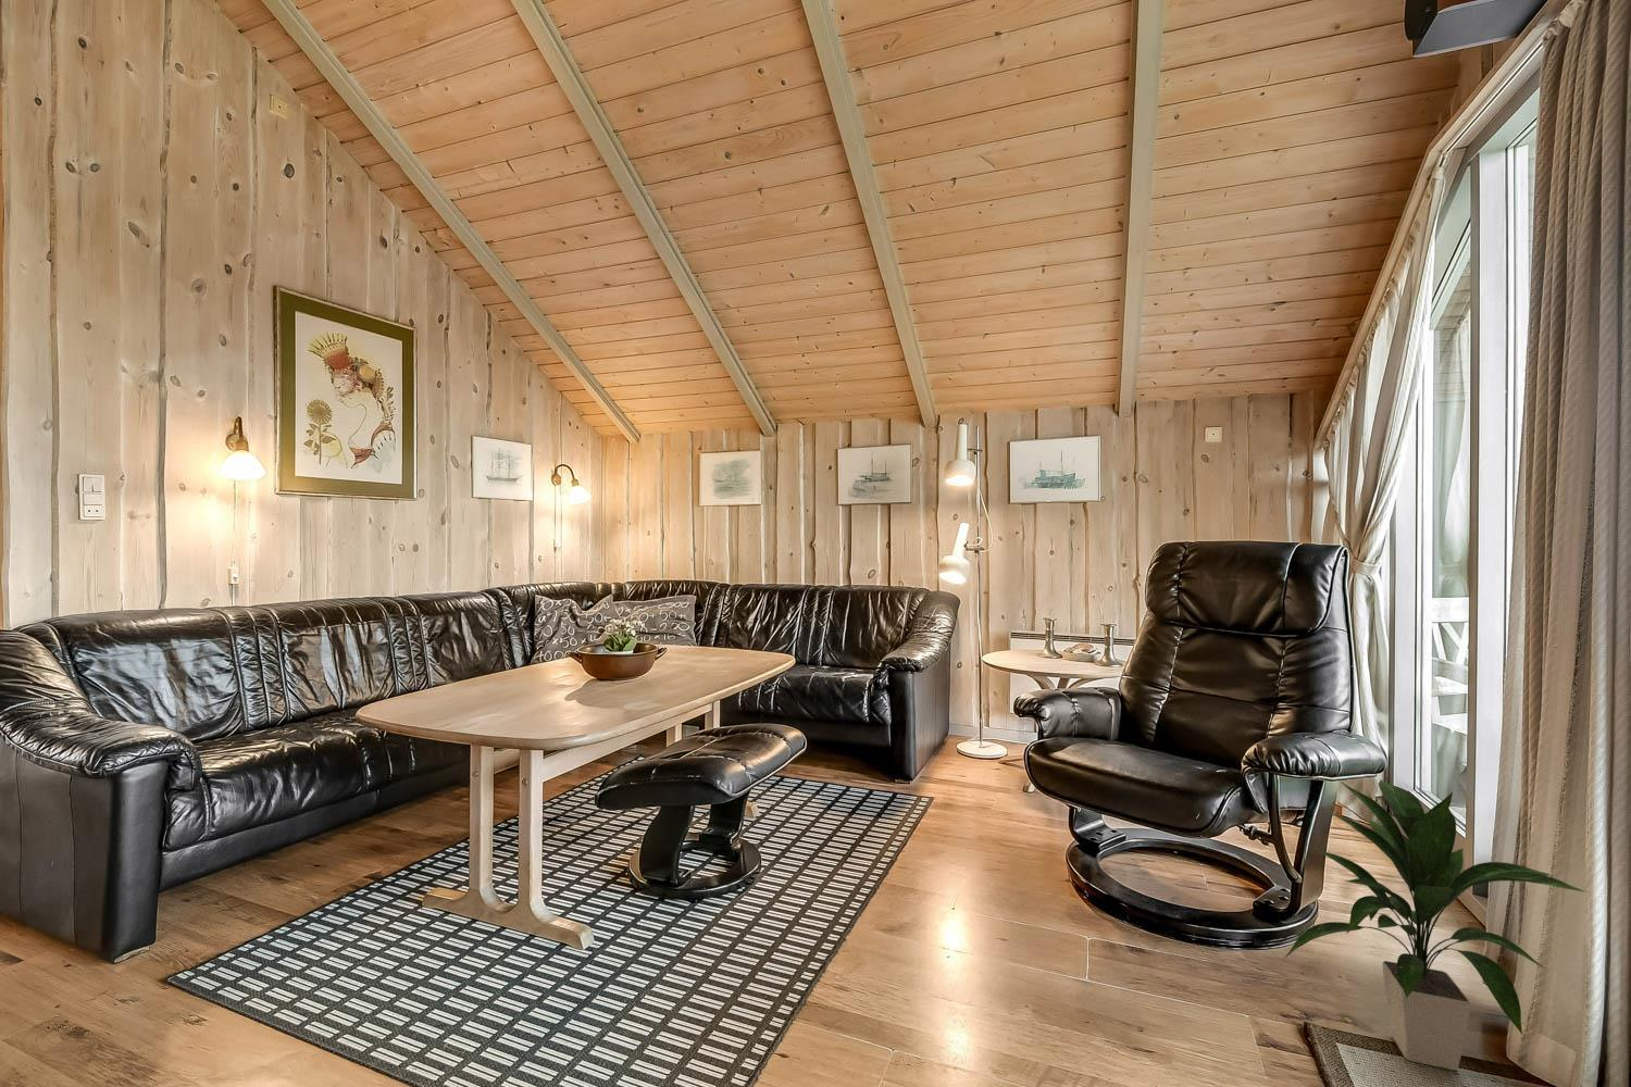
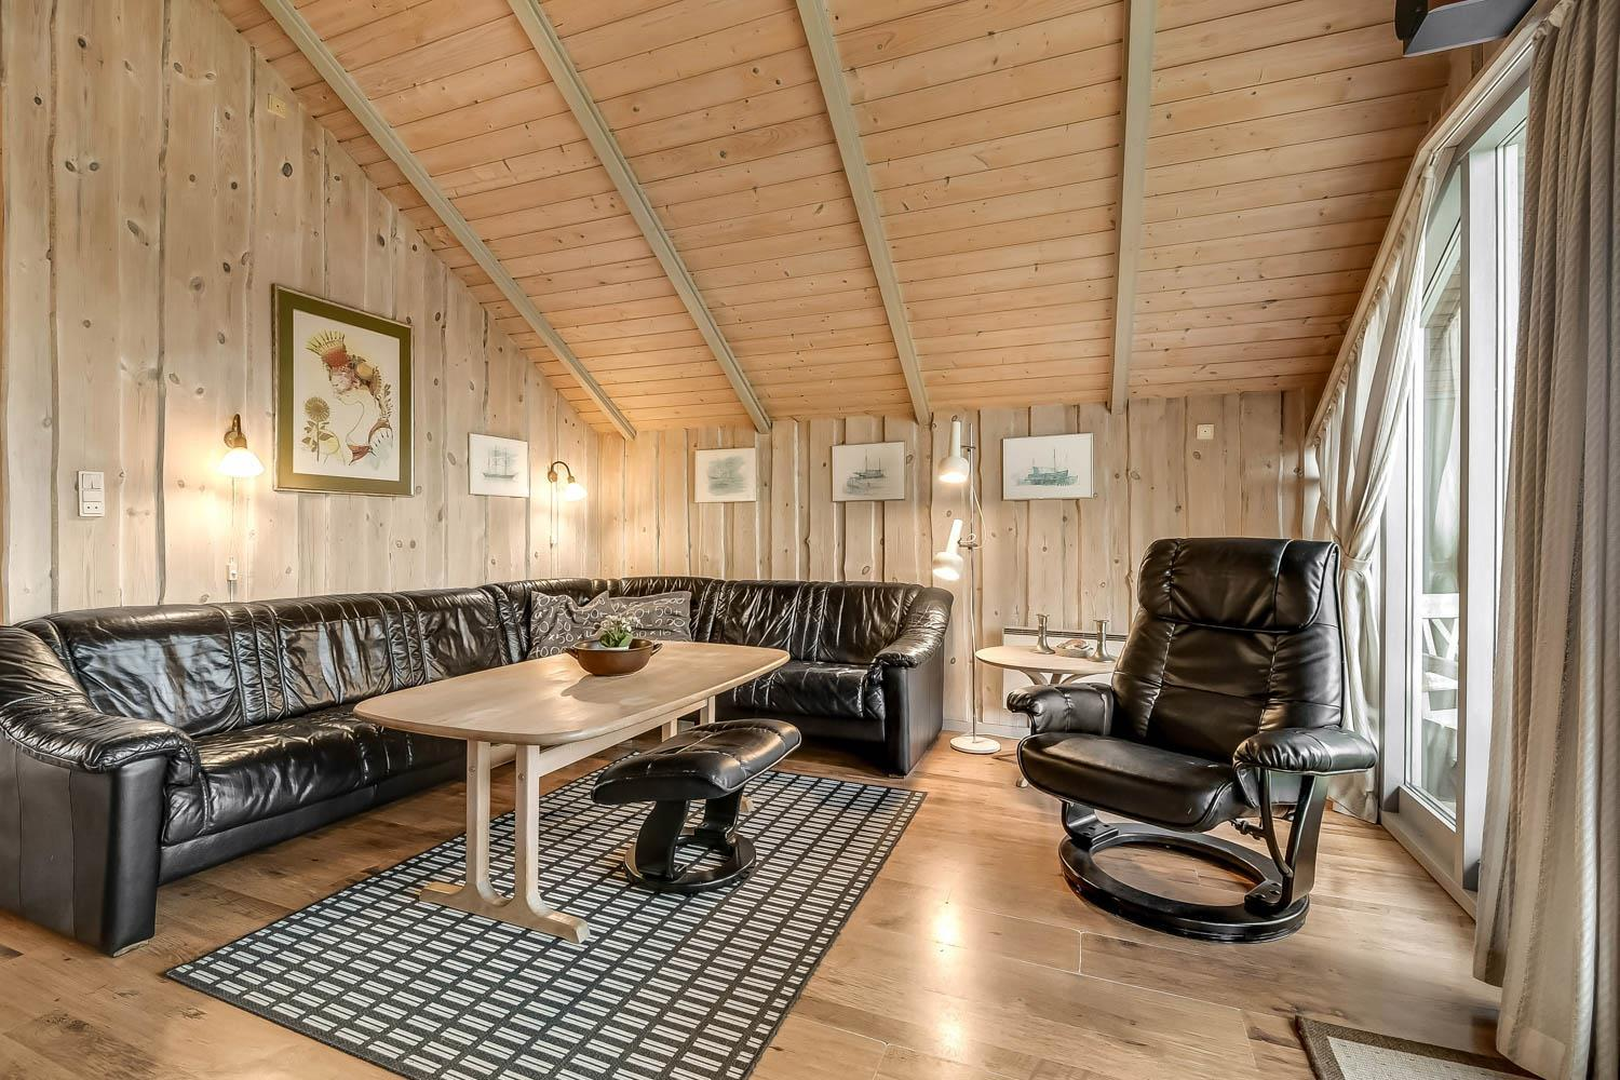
- indoor plant [1283,779,1589,1071]
